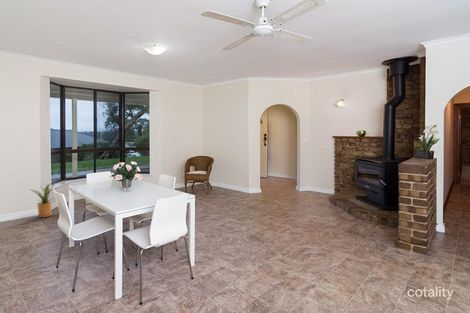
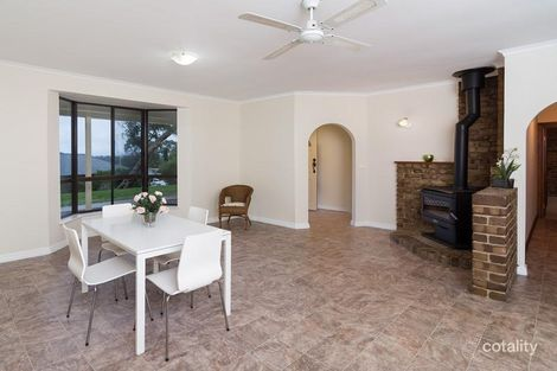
- house plant [31,181,56,218]
